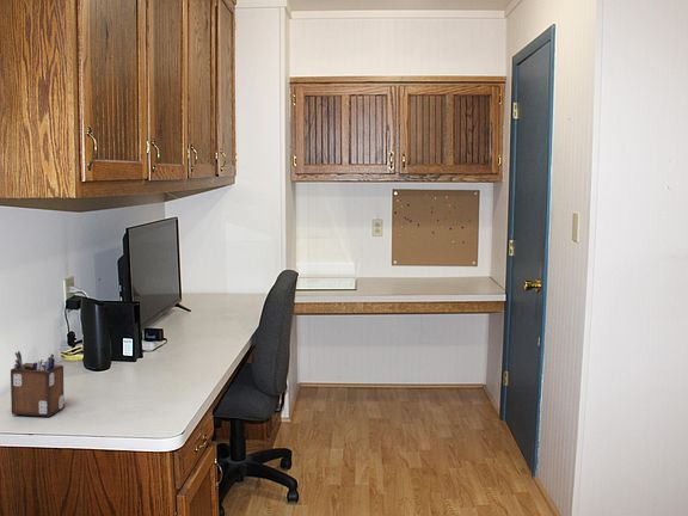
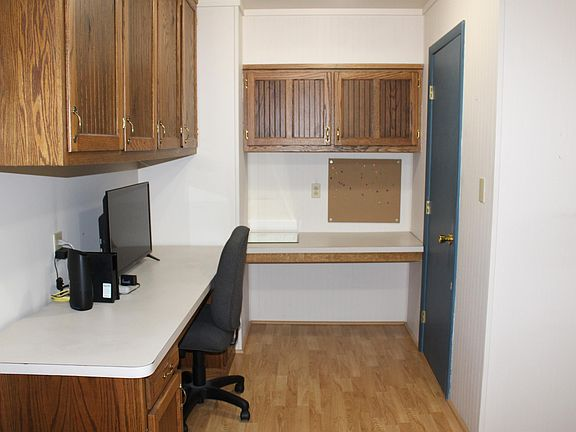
- desk organizer [10,350,64,418]
